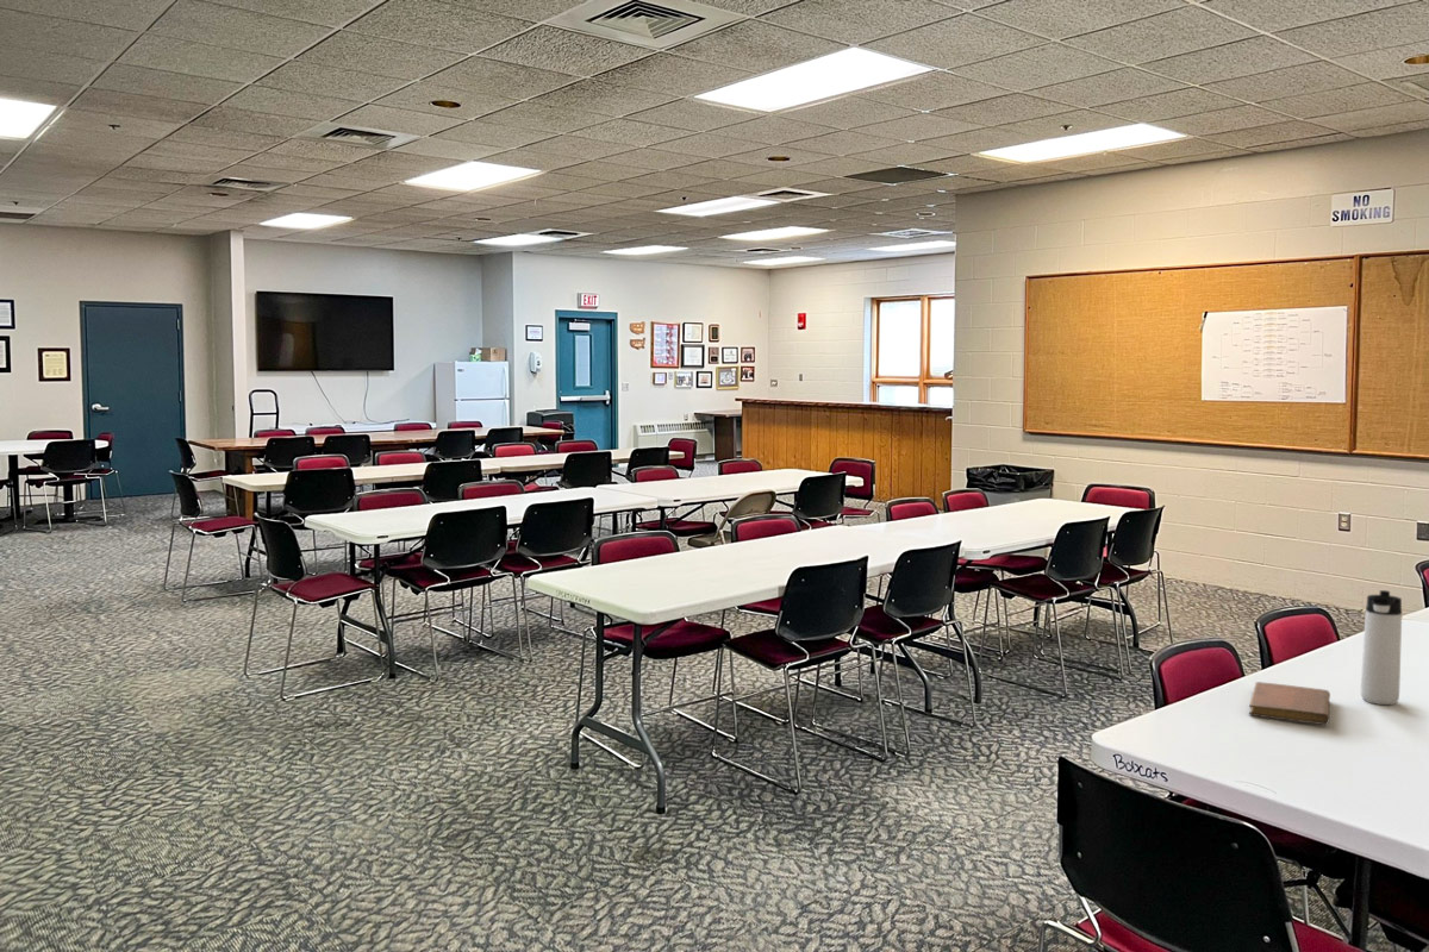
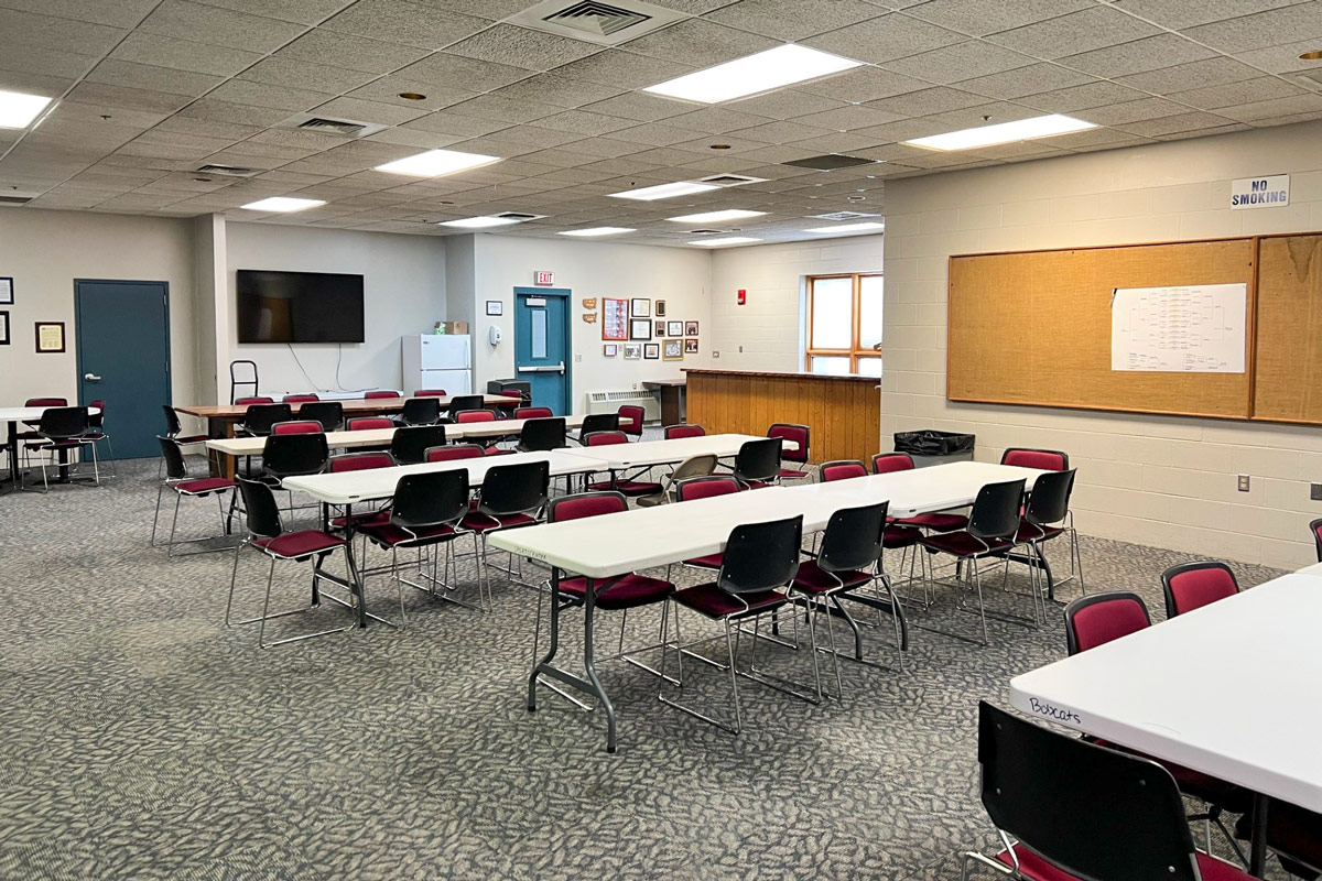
- thermos bottle [1360,589,1403,706]
- notebook [1248,681,1331,726]
